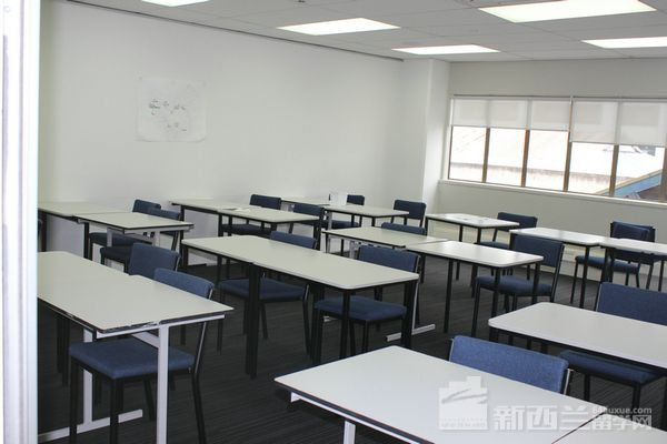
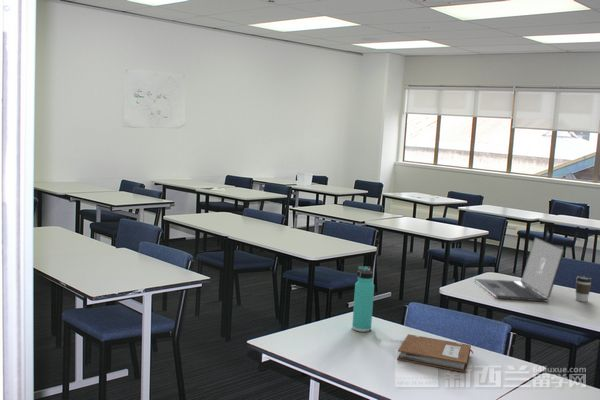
+ notebook [396,333,474,373]
+ laptop [474,236,566,302]
+ thermos bottle [351,265,375,333]
+ coffee cup [575,275,593,303]
